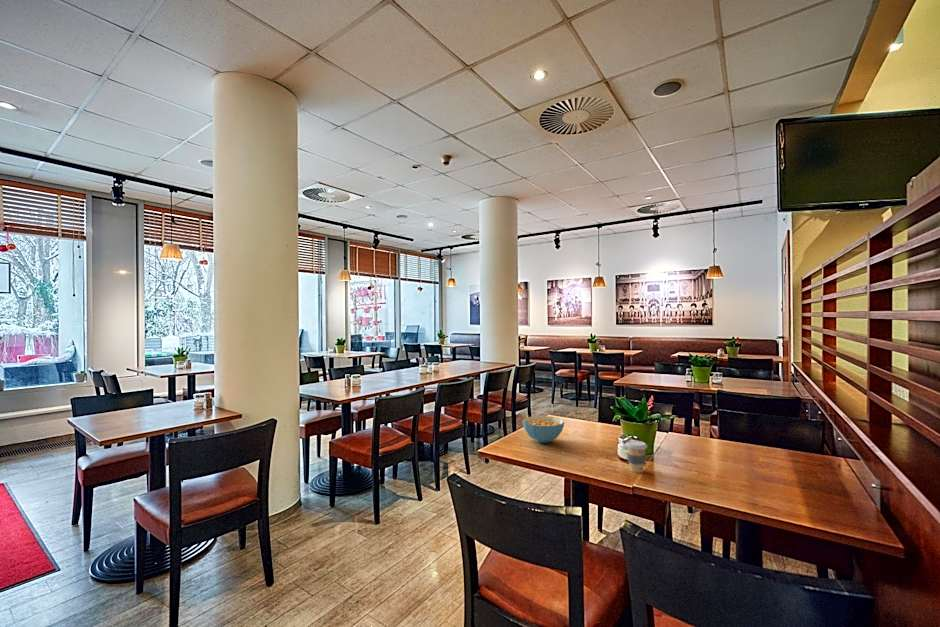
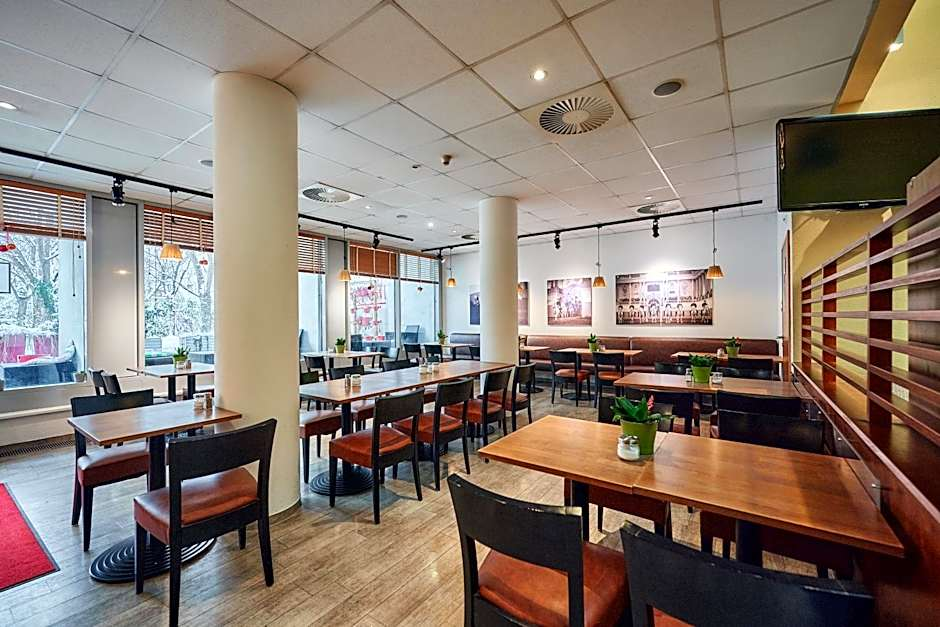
- cereal bowl [522,415,565,444]
- coffee cup [624,439,648,474]
